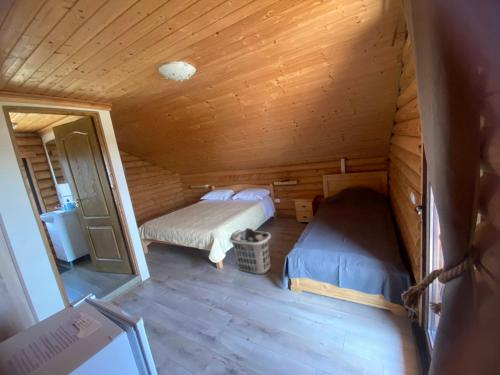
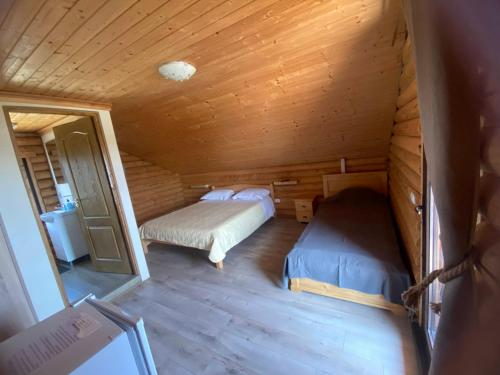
- clothes hamper [228,227,272,275]
